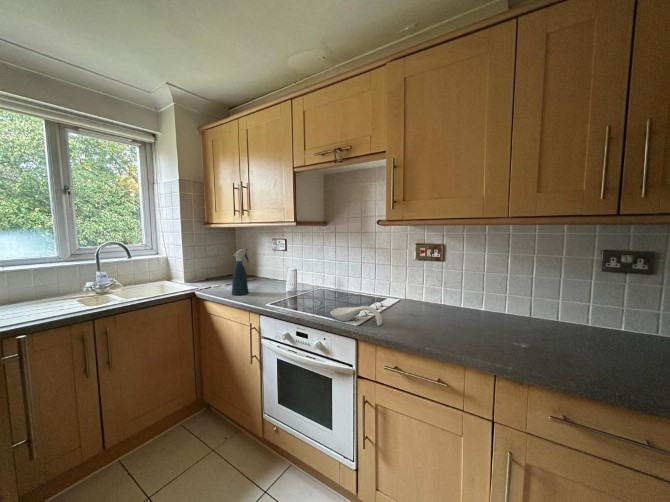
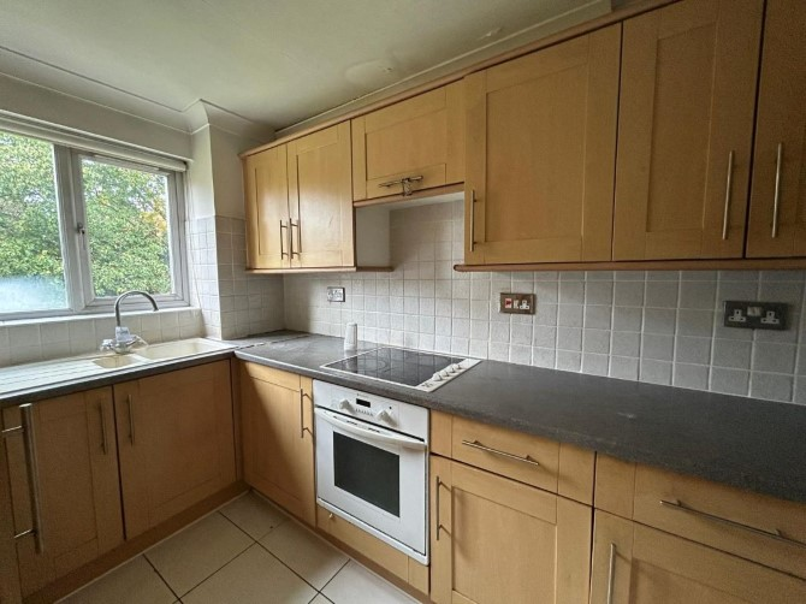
- spoon rest [329,305,383,327]
- spray bottle [231,248,250,296]
